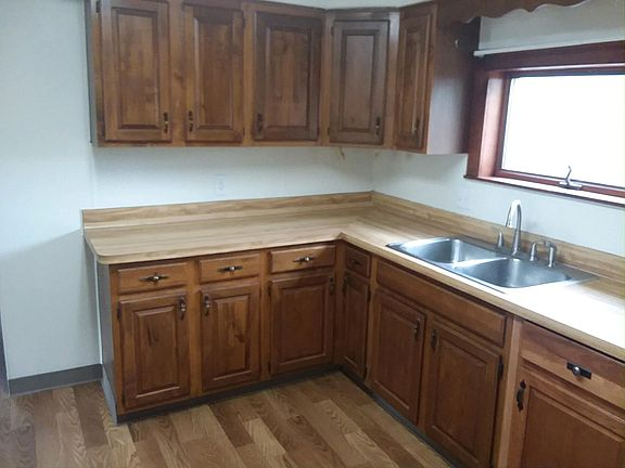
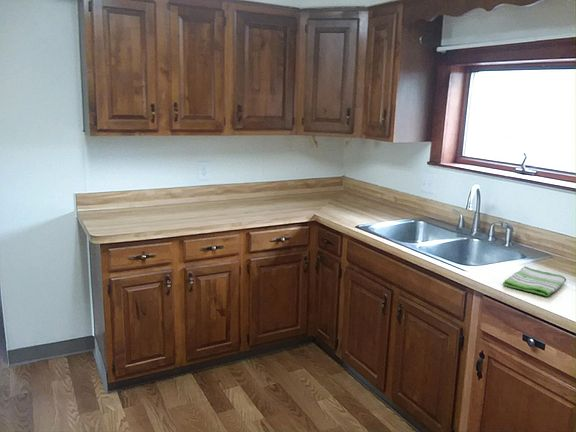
+ dish towel [502,265,567,297]
